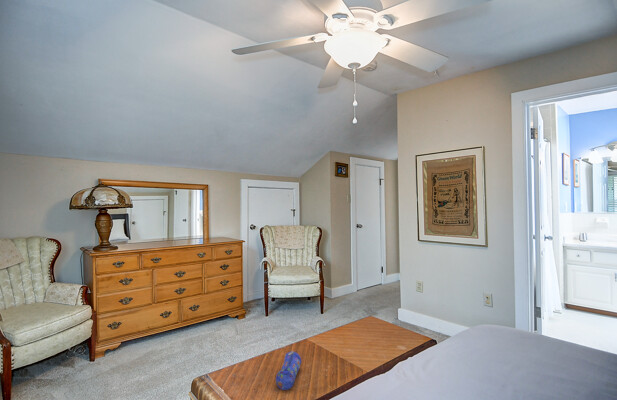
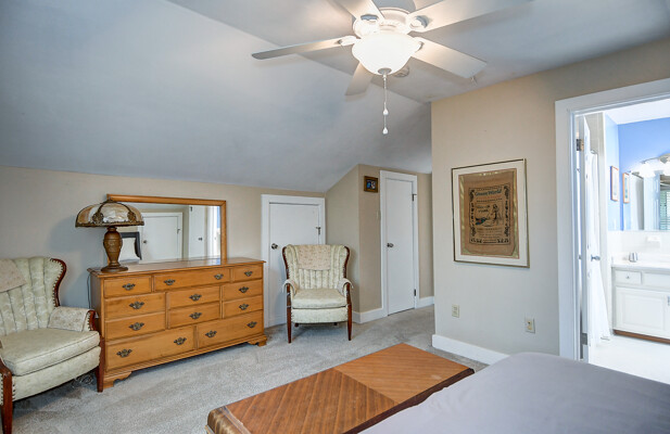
- pencil case [275,350,302,391]
